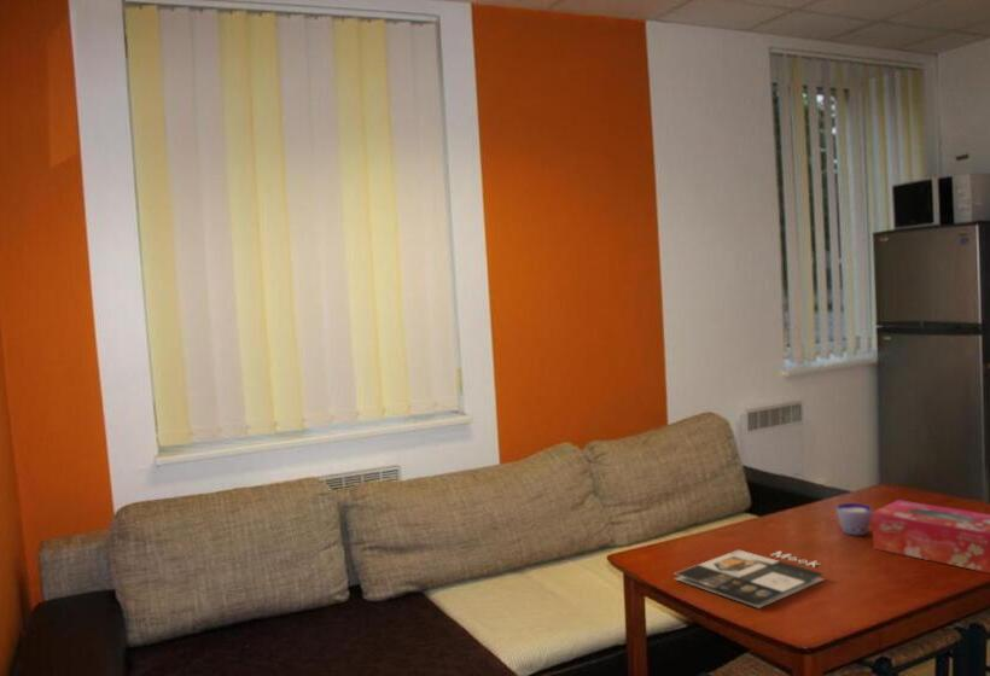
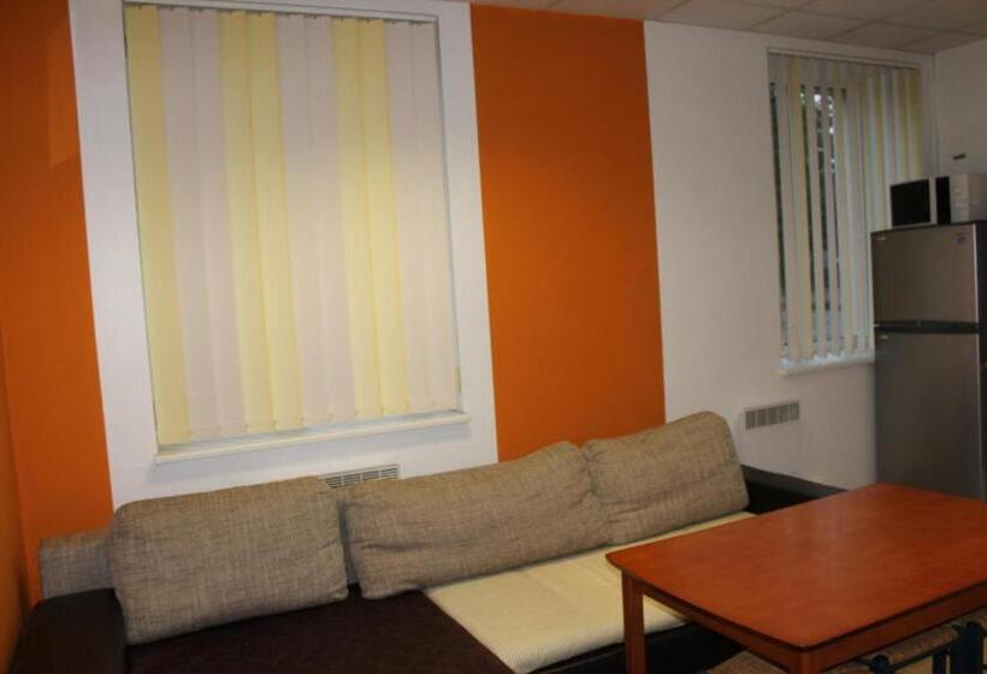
- tissue box [870,499,990,575]
- cup [835,502,873,537]
- magazine [672,549,826,610]
